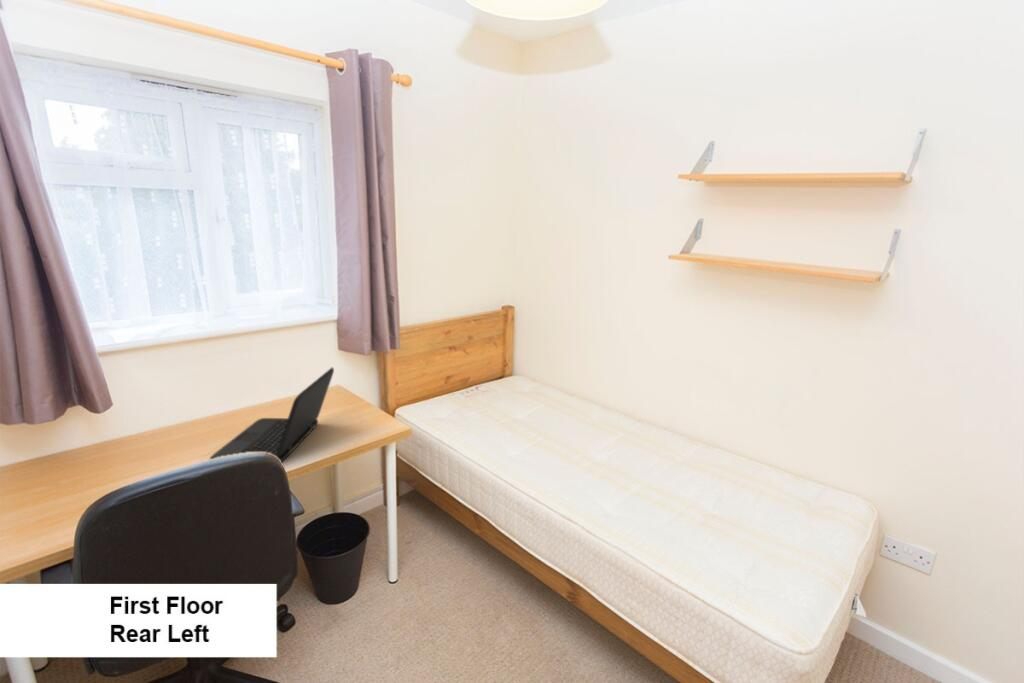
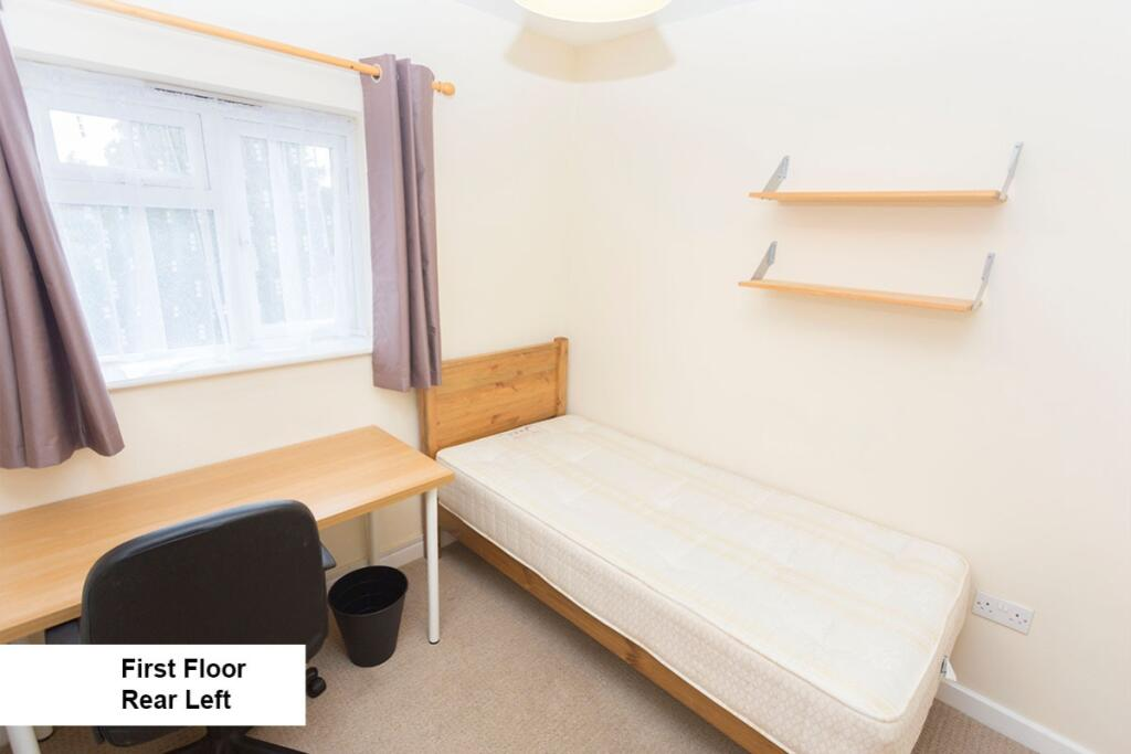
- laptop [209,366,335,464]
